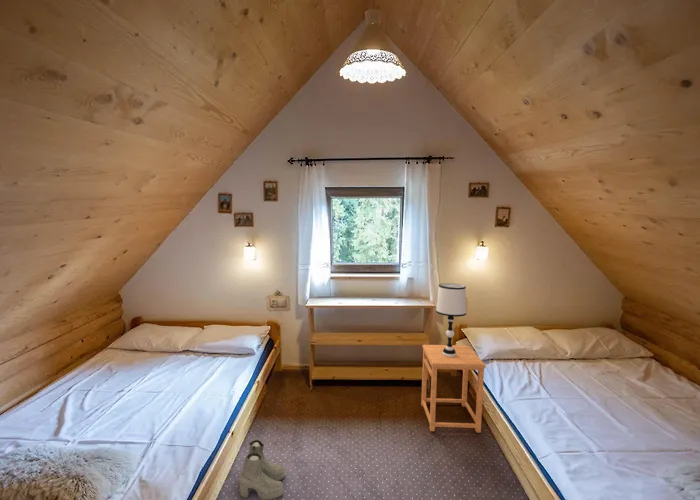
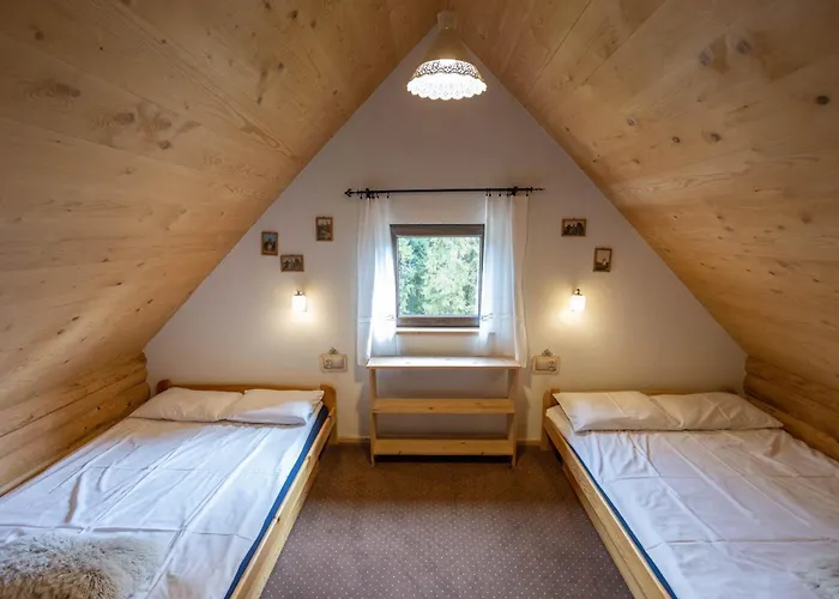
- boots [238,439,286,500]
- table lamp [435,282,467,357]
- side table [420,344,486,434]
